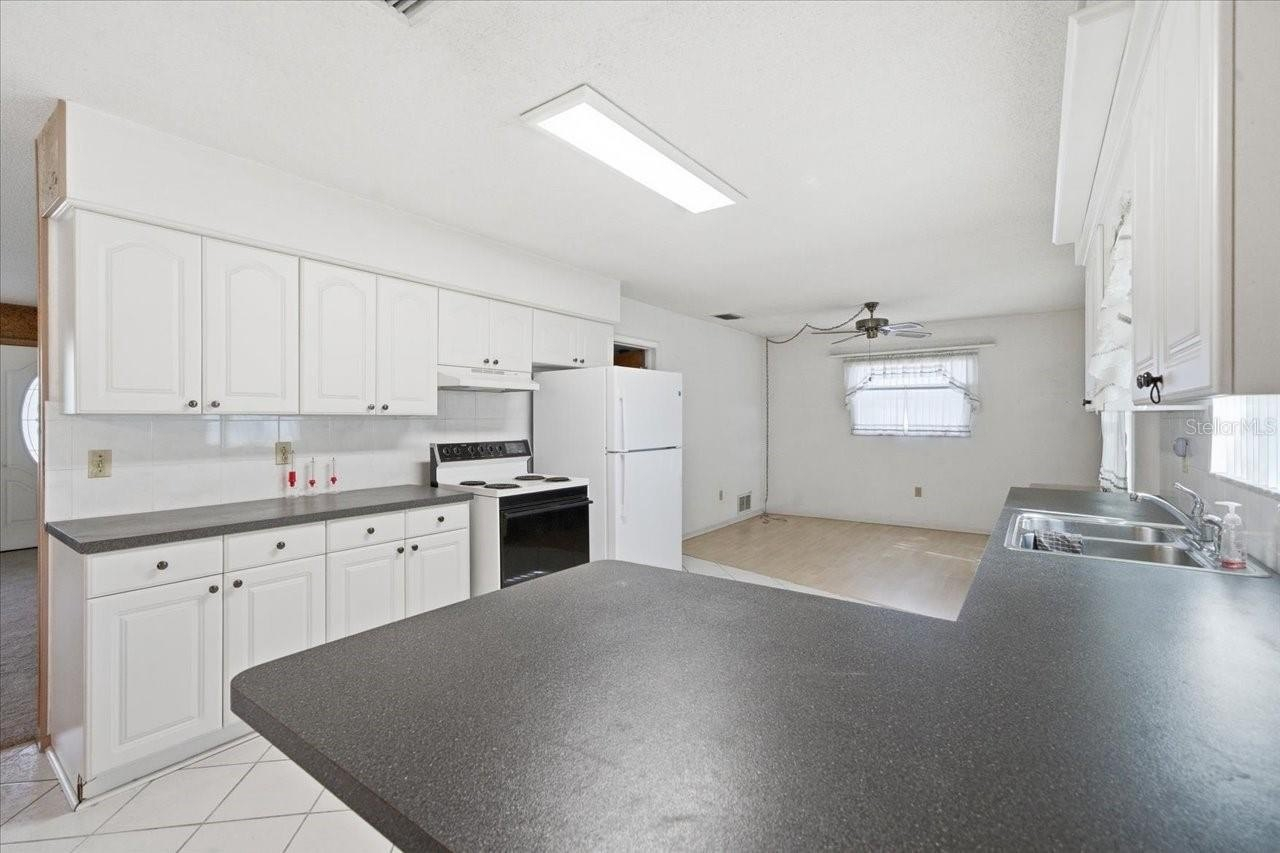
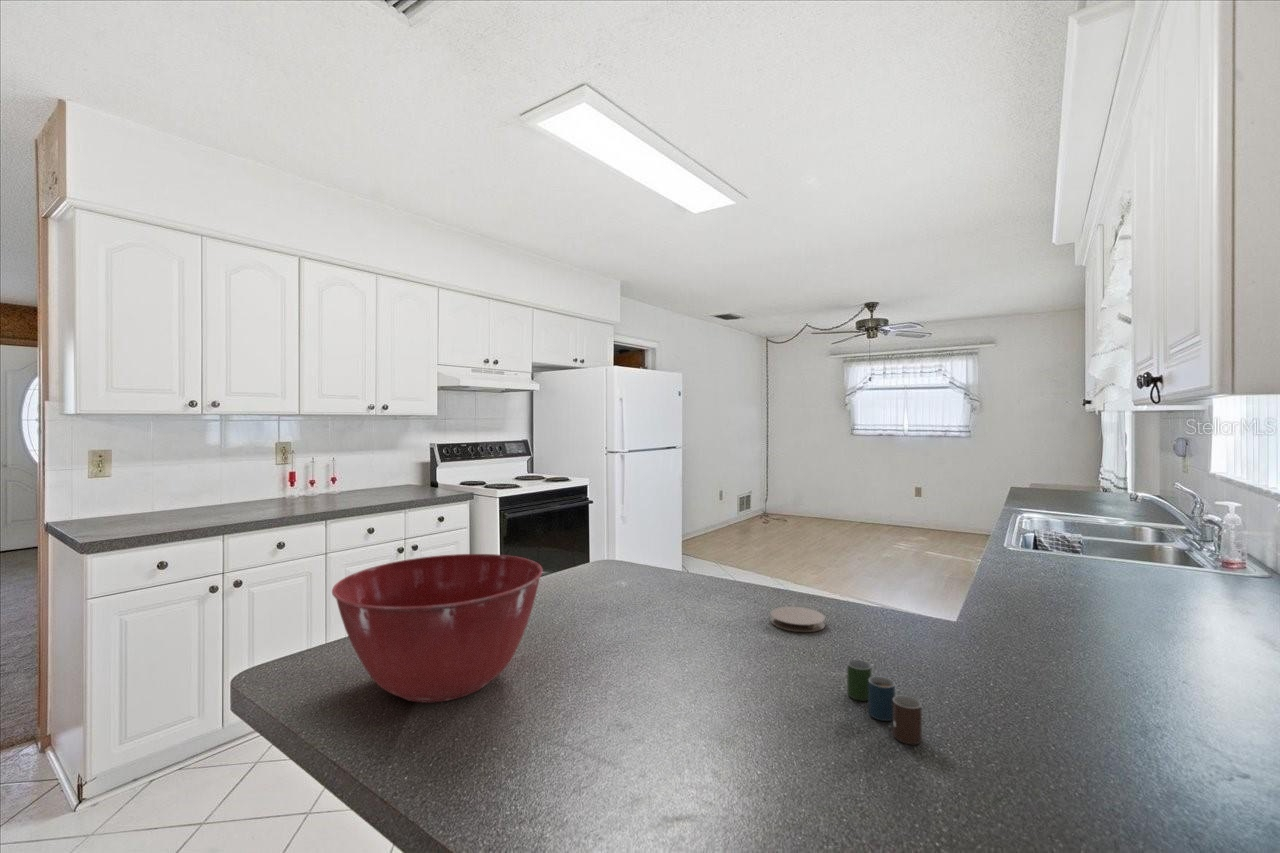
+ mixing bowl [331,553,544,704]
+ coaster [770,606,826,633]
+ cup [846,659,923,745]
